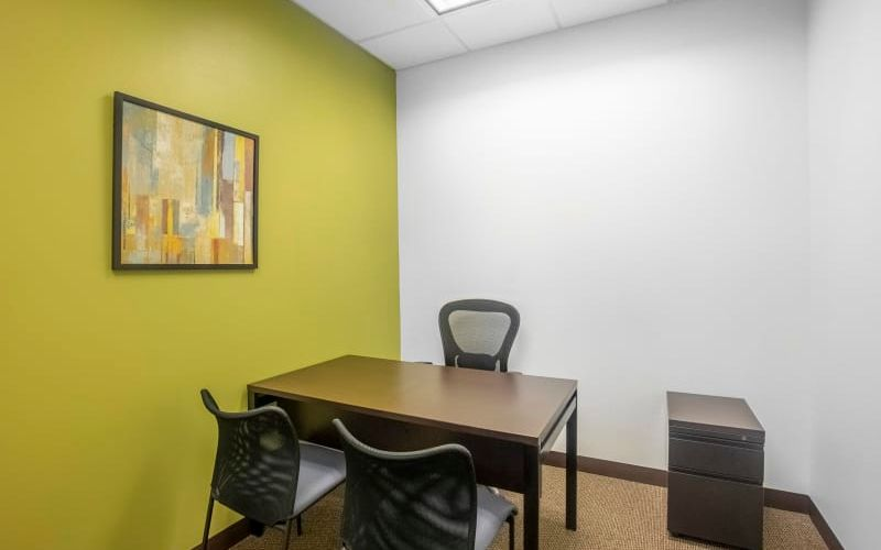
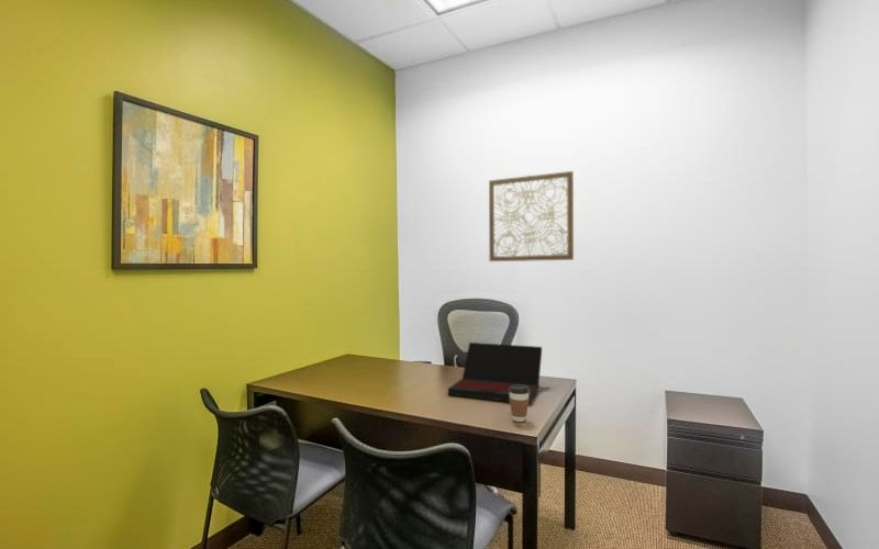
+ coffee cup [509,385,530,423]
+ wall art [488,170,575,262]
+ laptop [447,341,543,405]
